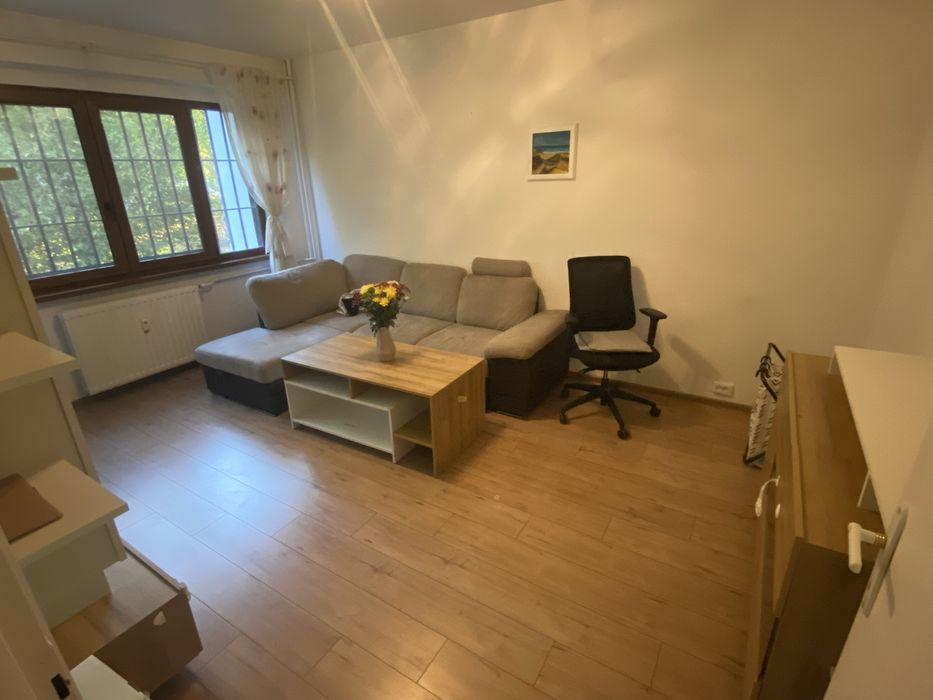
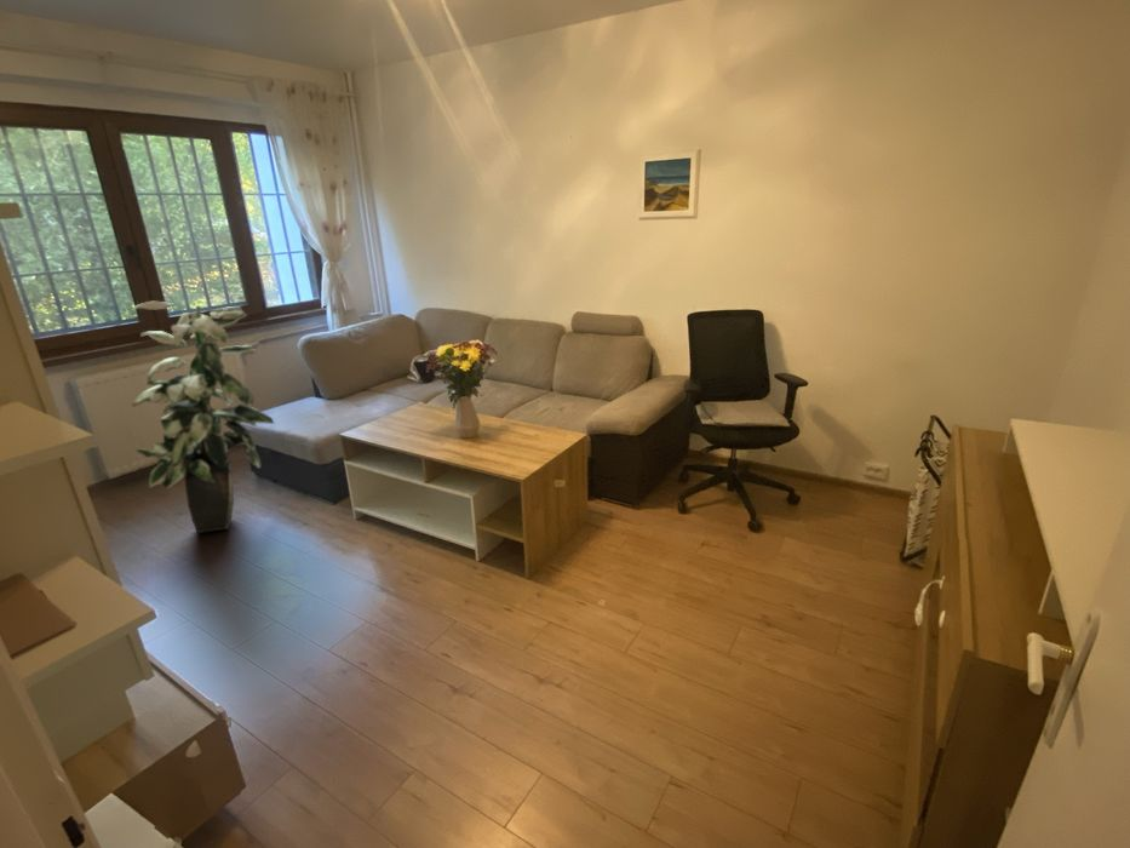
+ indoor plant [131,300,276,534]
